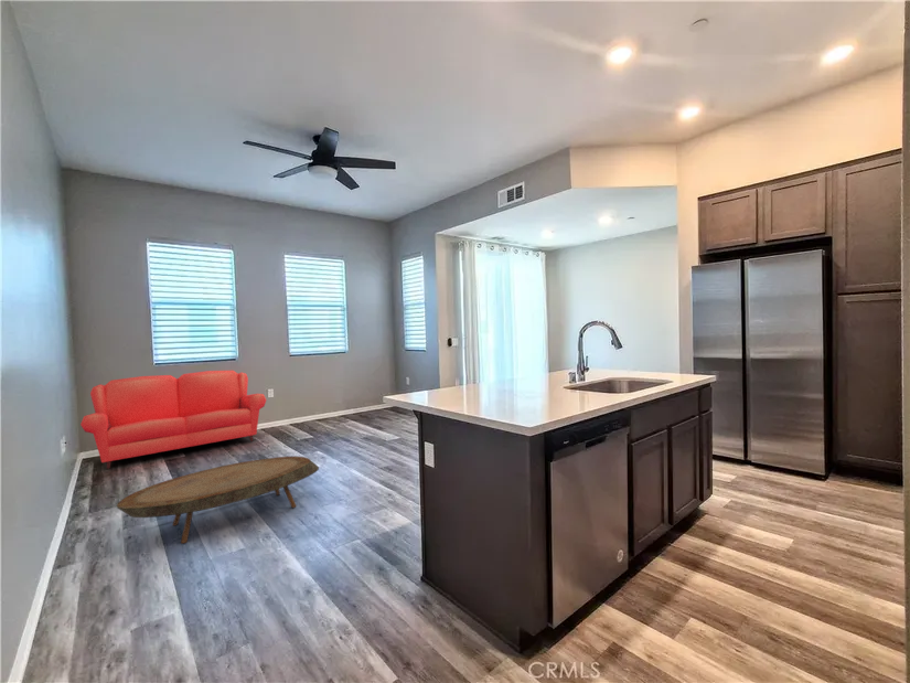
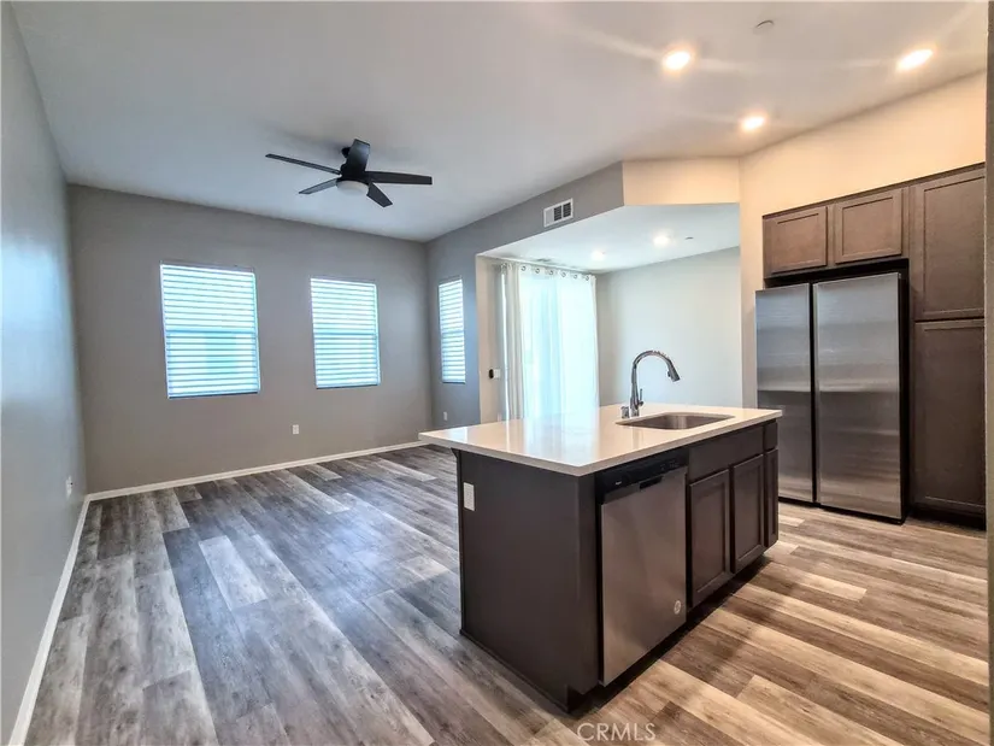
- sofa [79,370,267,470]
- coffee table [116,455,320,544]
